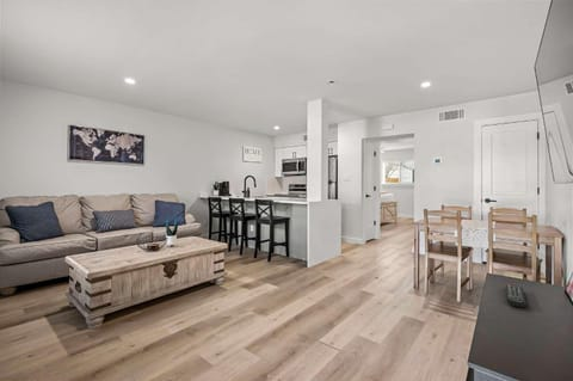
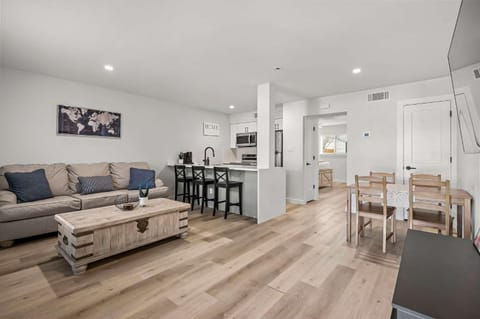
- remote control [505,283,528,308]
